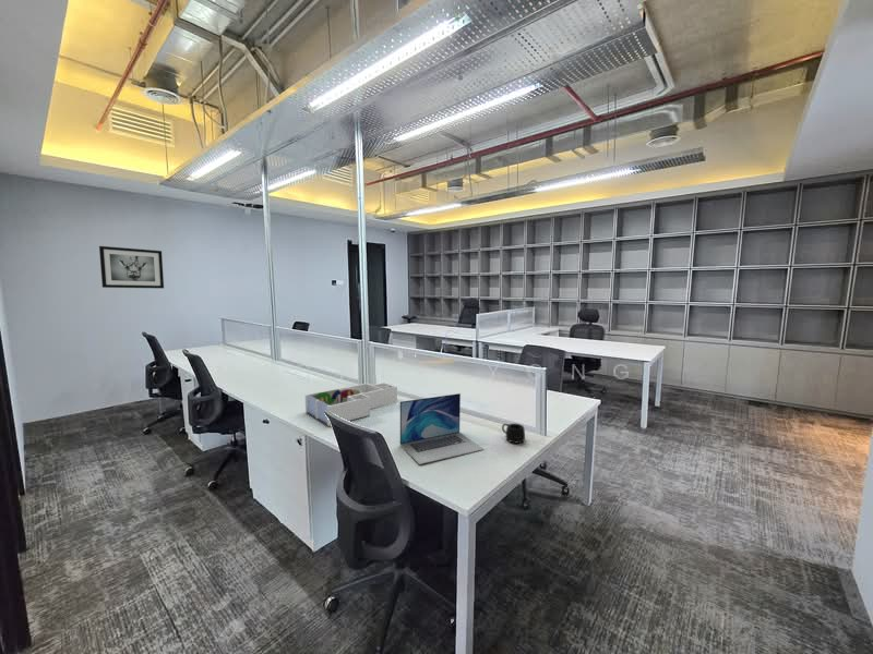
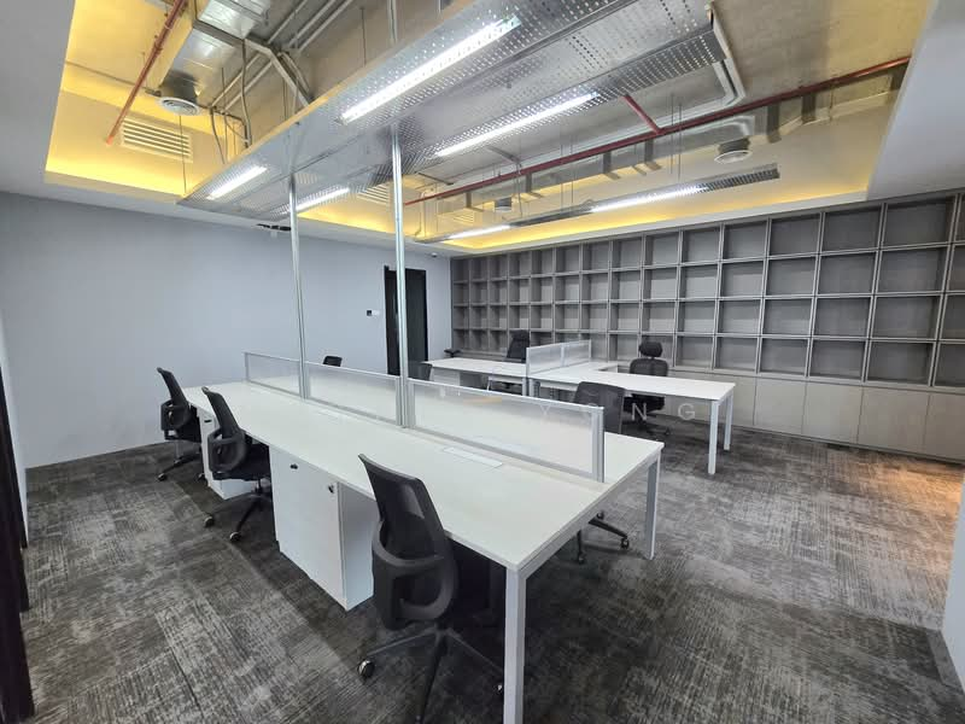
- wall art [98,245,165,289]
- mug [501,422,526,444]
- laptop [399,392,485,465]
- desk organizer [304,382,398,427]
